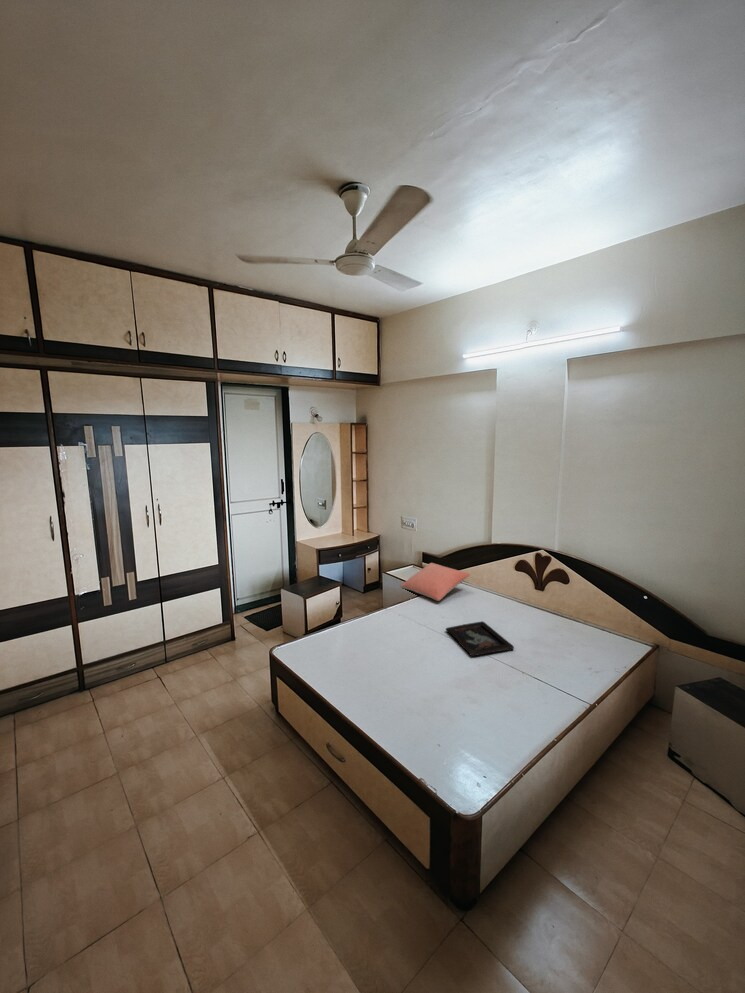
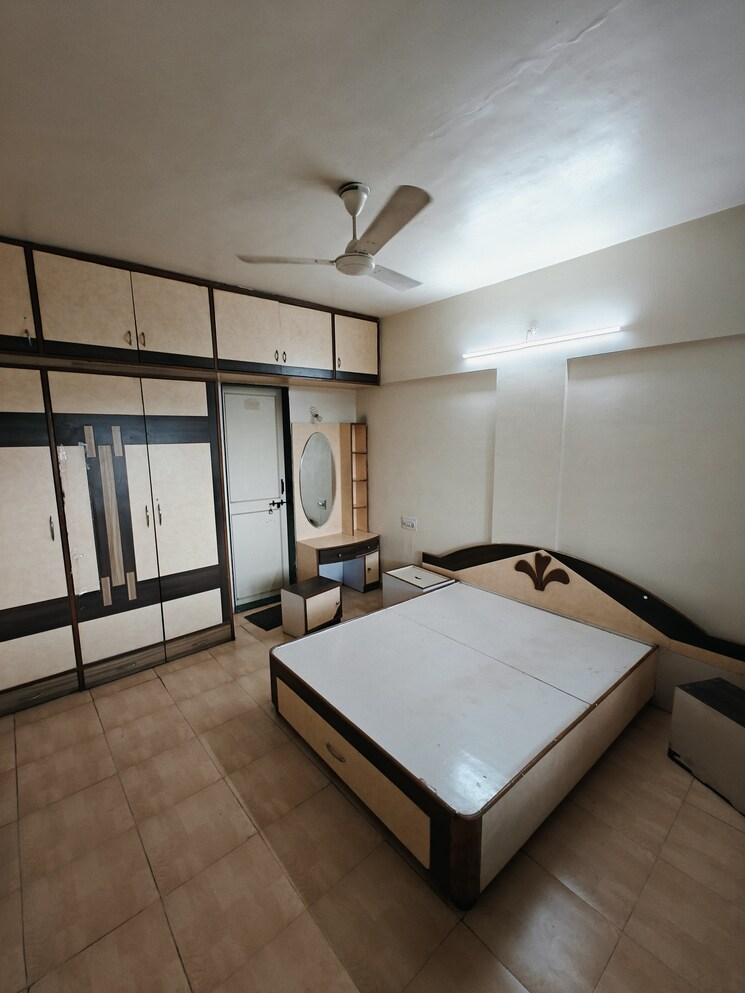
- pillow [399,562,471,602]
- decorative tray [445,620,515,658]
